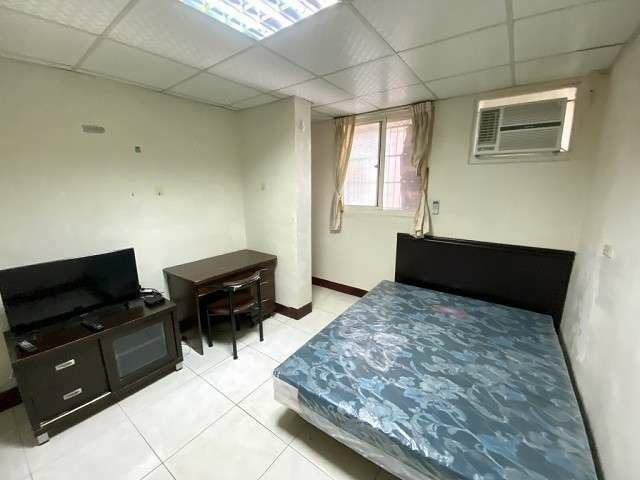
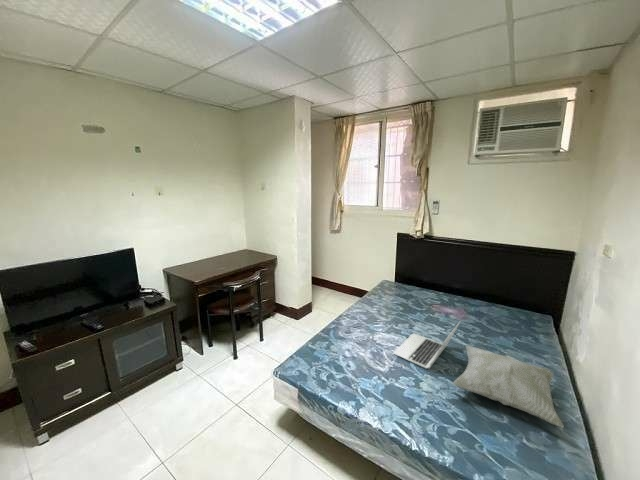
+ laptop [392,321,461,370]
+ decorative pillow [452,345,565,429]
